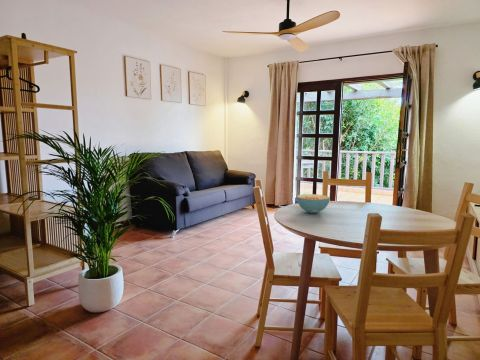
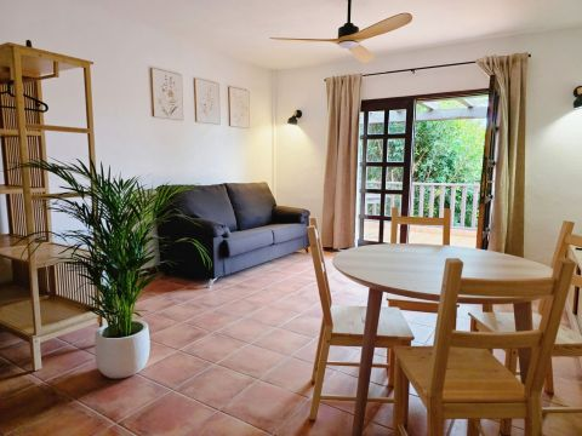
- cereal bowl [296,193,331,214]
